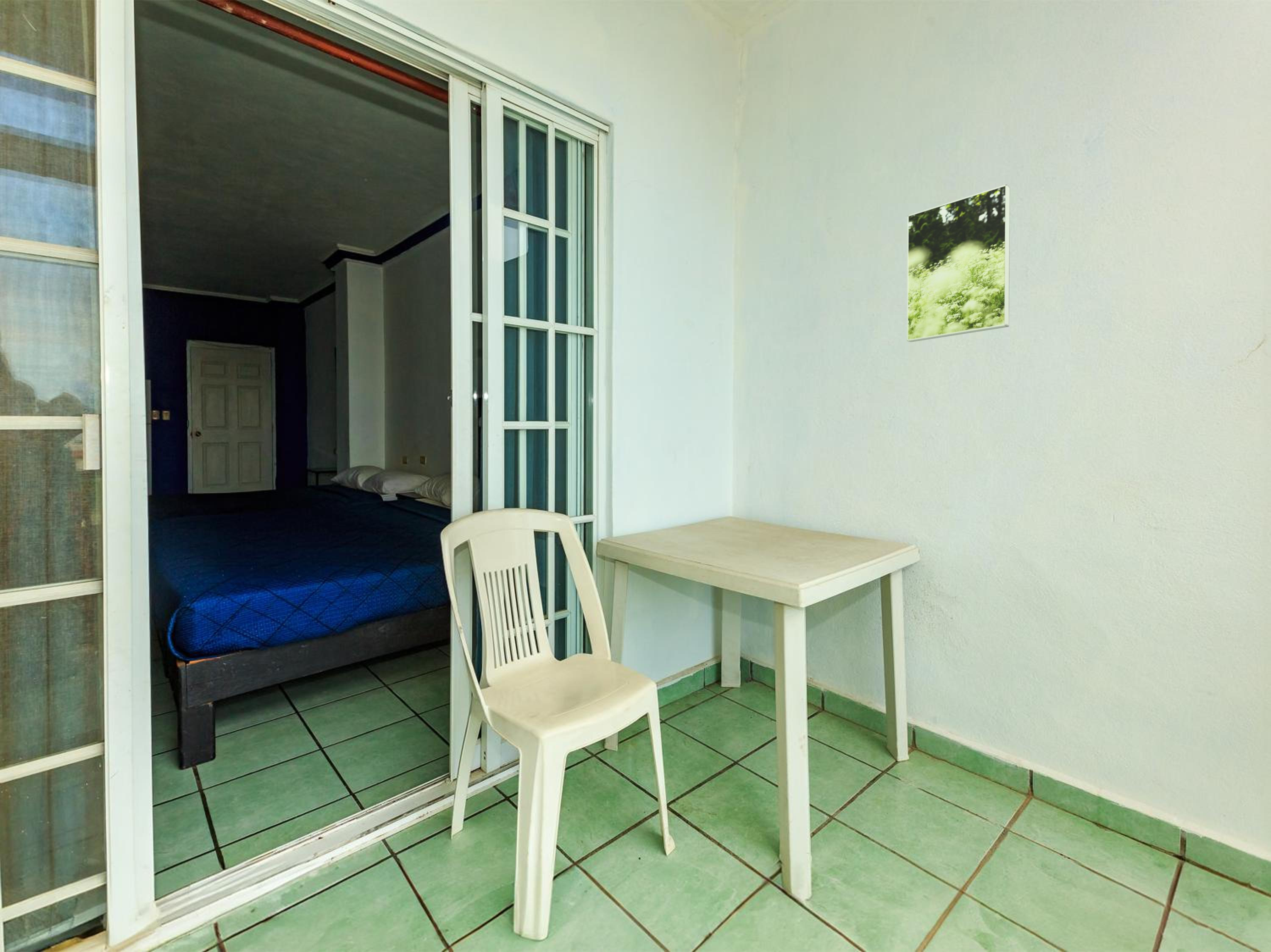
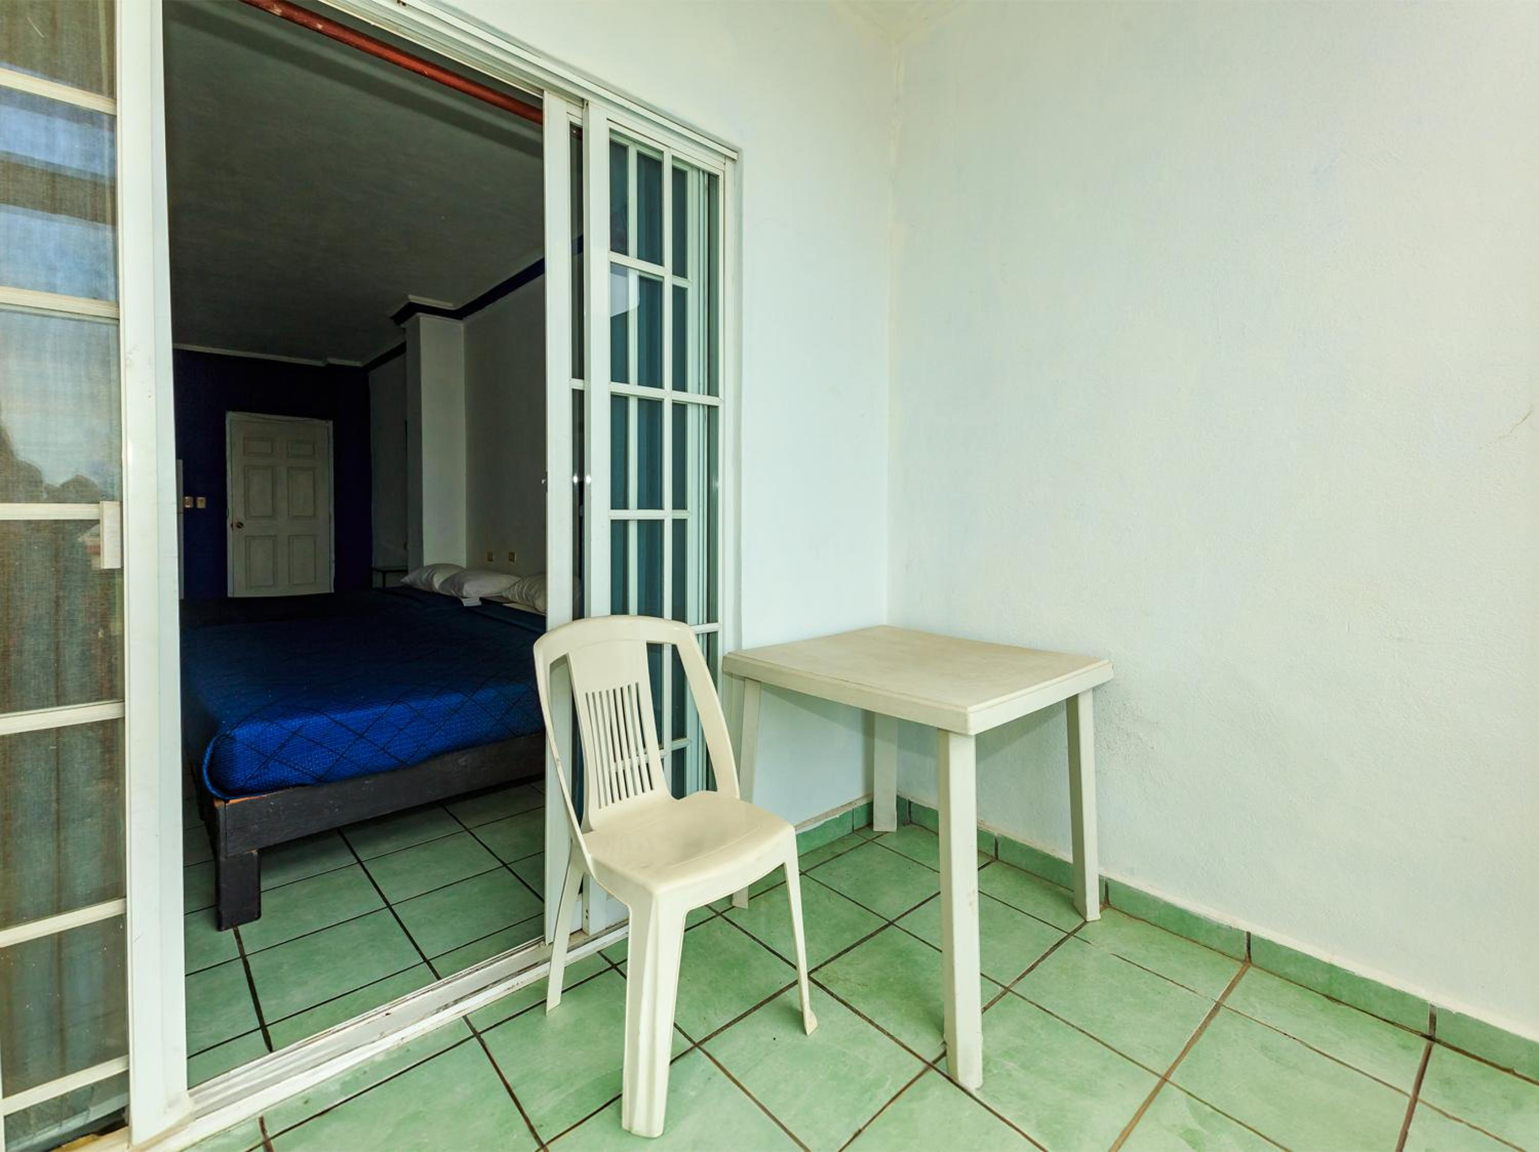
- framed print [906,184,1010,343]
